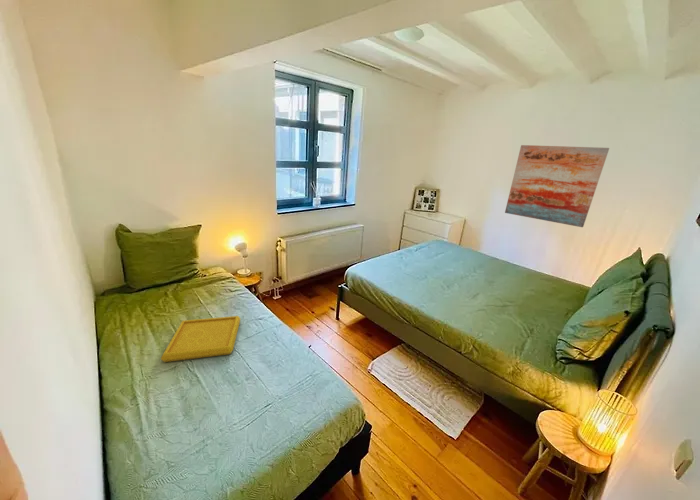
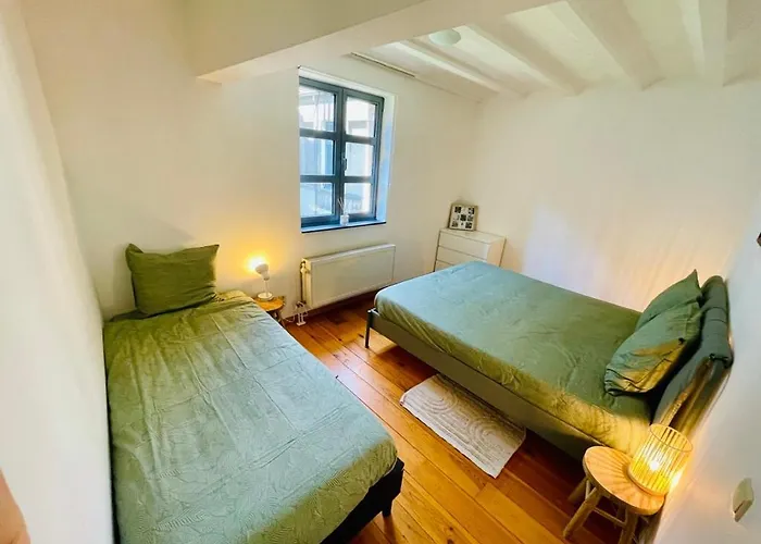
- serving tray [160,315,241,363]
- wall art [504,144,610,228]
